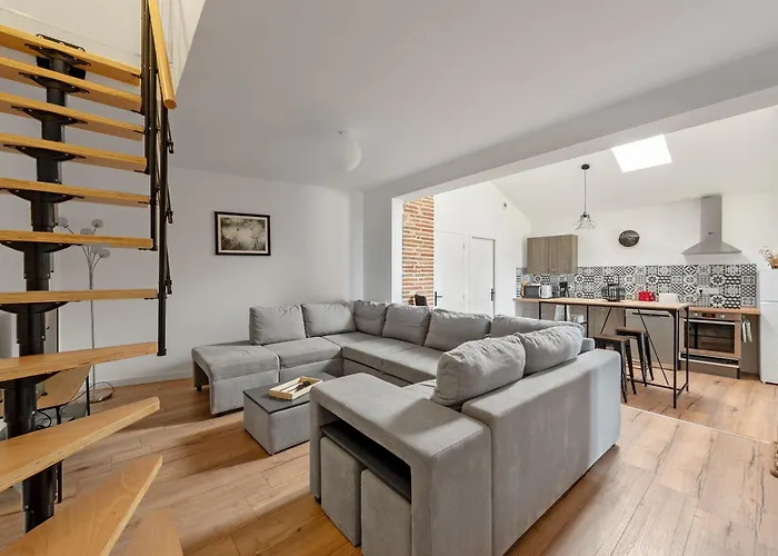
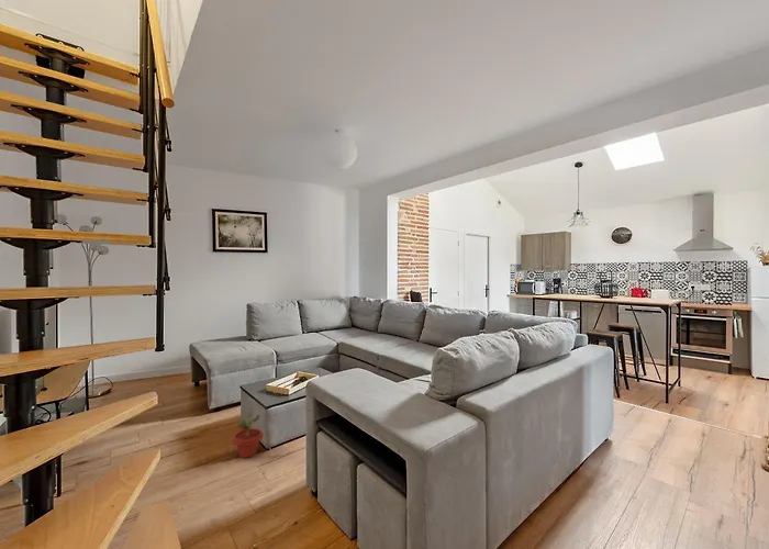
+ potted plant [232,408,264,459]
